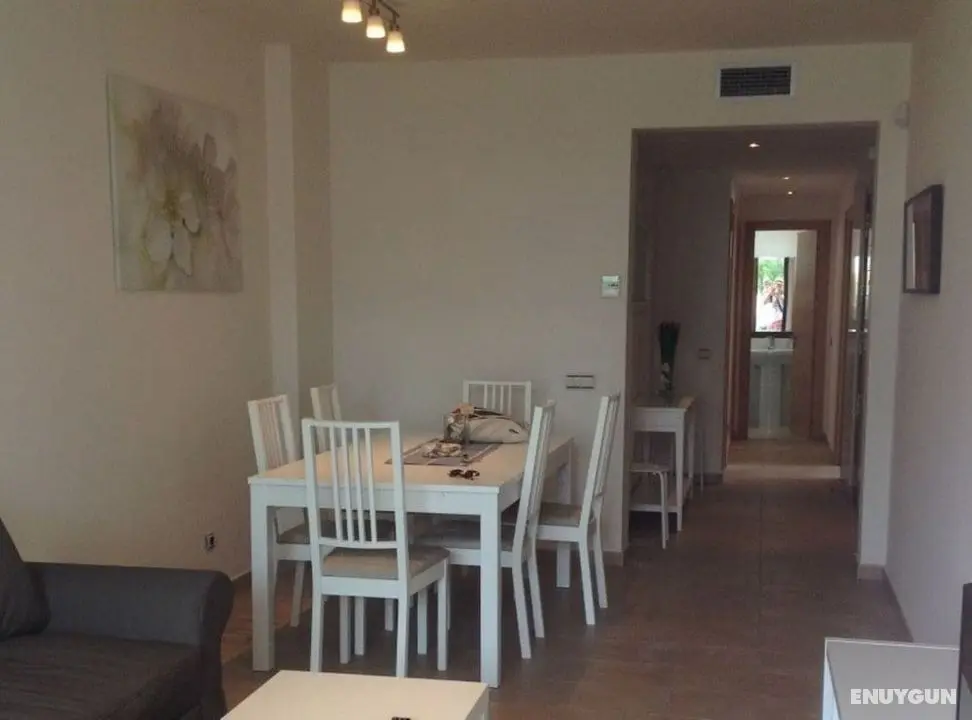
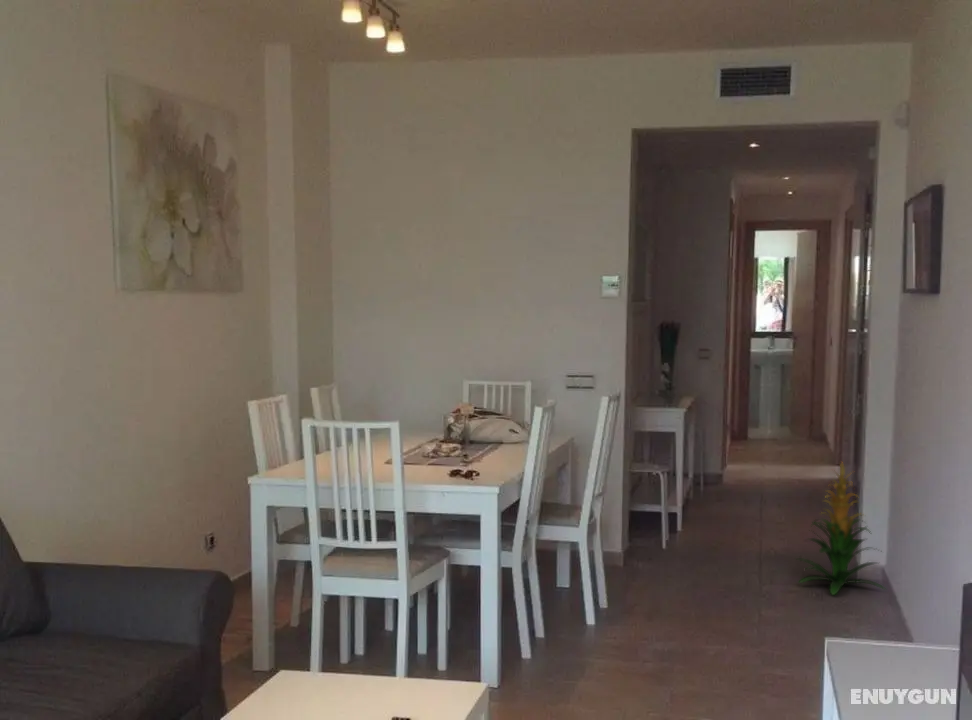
+ indoor plant [794,461,887,596]
